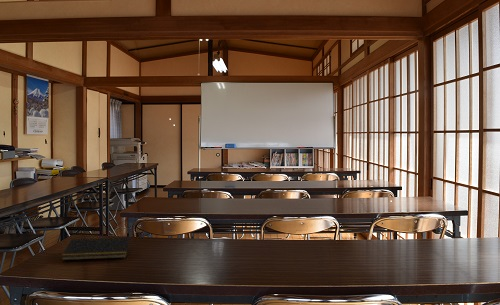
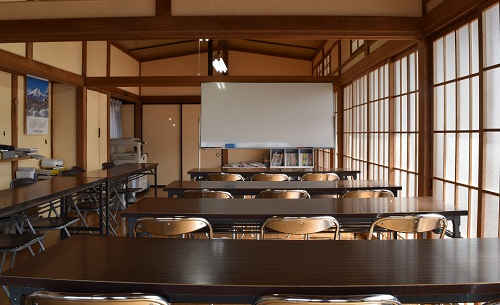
- notepad [61,236,131,261]
